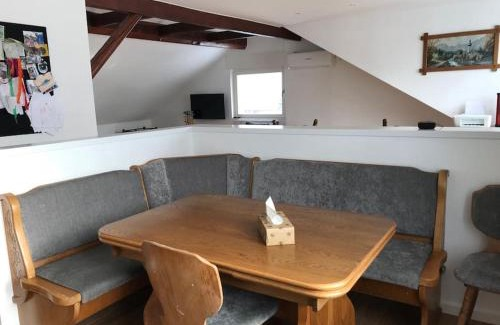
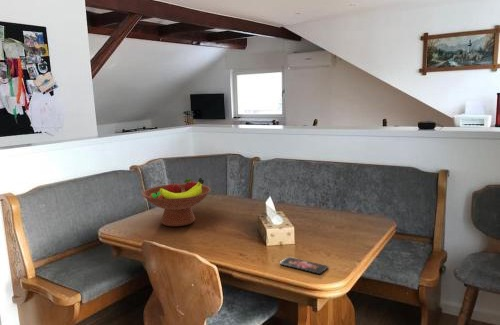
+ fruit bowl [141,177,212,227]
+ smartphone [279,256,329,275]
